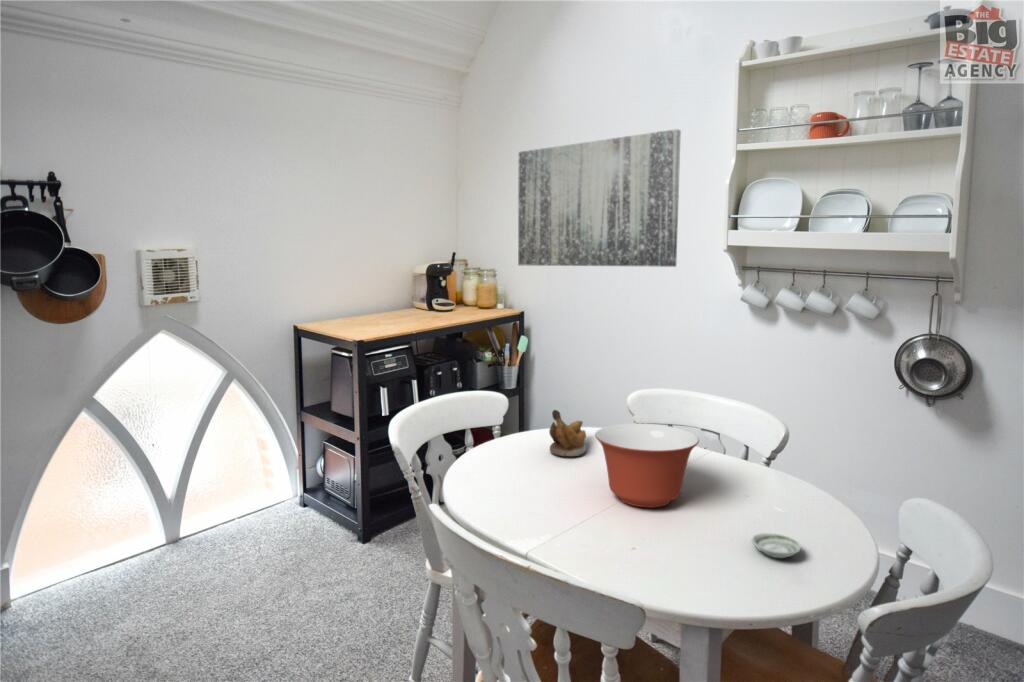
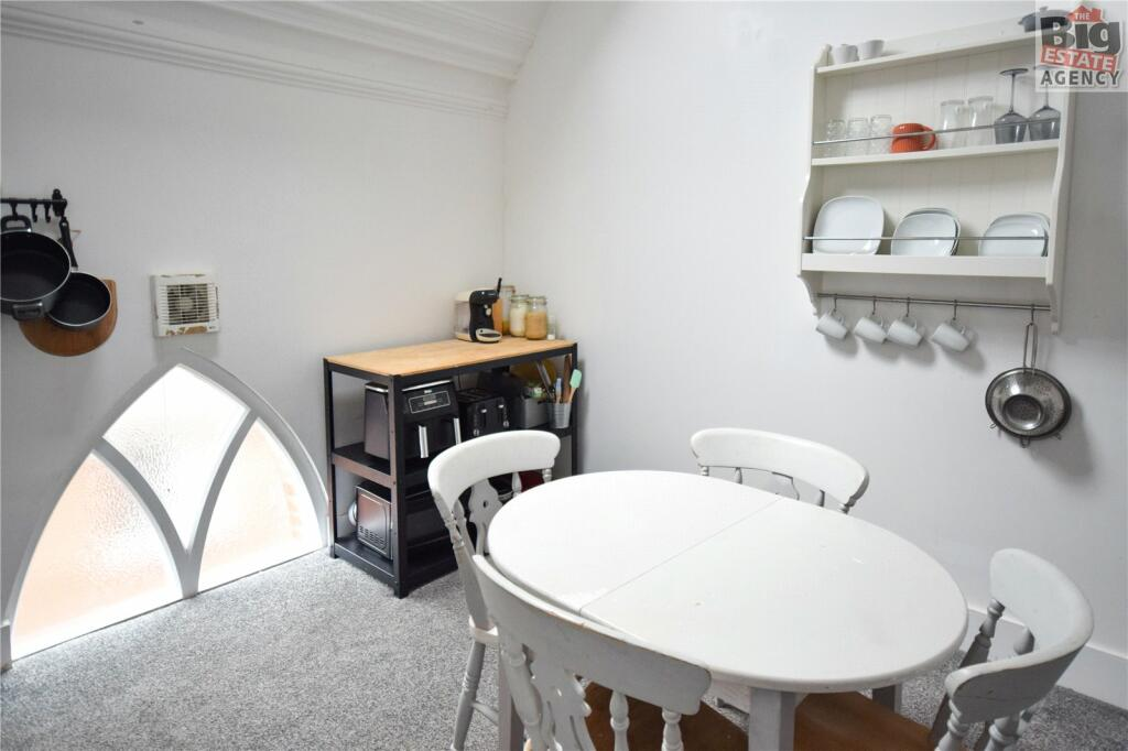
- wall art [517,128,682,268]
- mixing bowl [594,423,700,509]
- saucer [751,532,802,559]
- banana [548,409,587,458]
